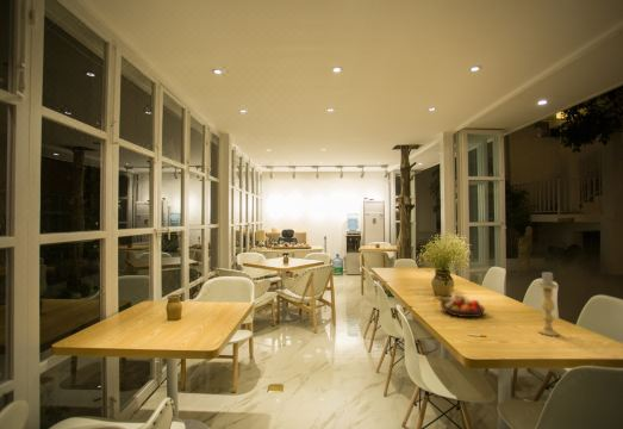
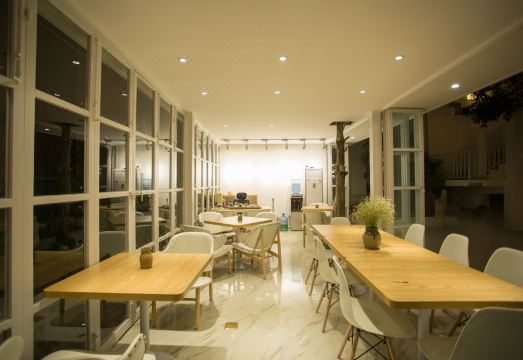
- fruit bowl [435,292,486,318]
- candle holder [537,271,560,337]
